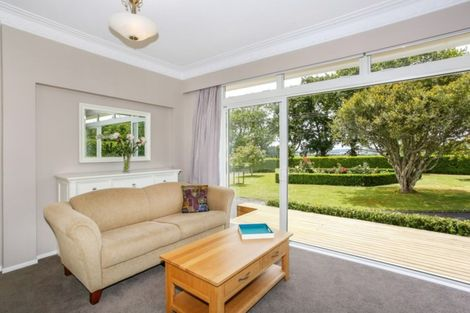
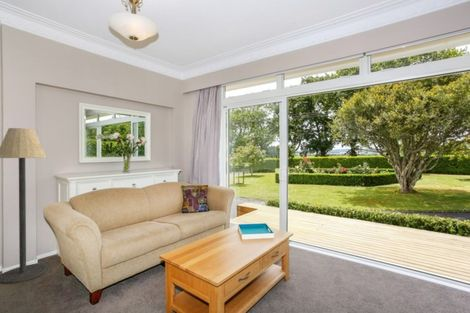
+ floor lamp [0,127,48,285]
